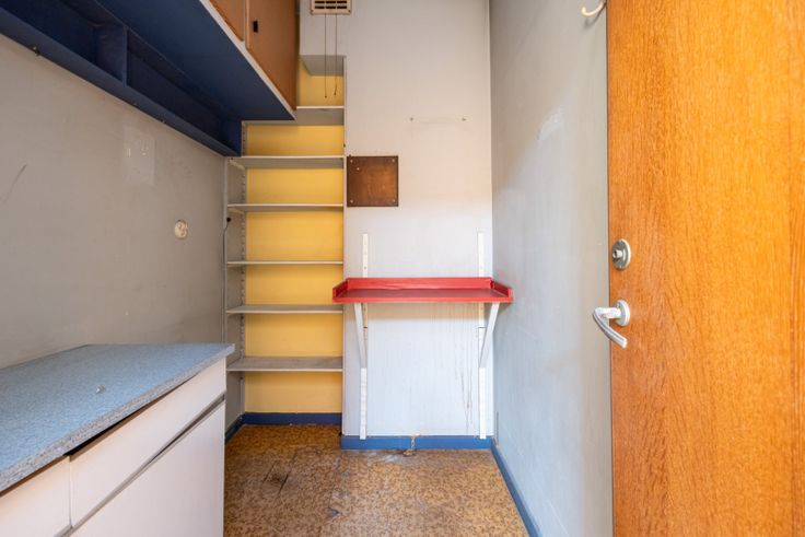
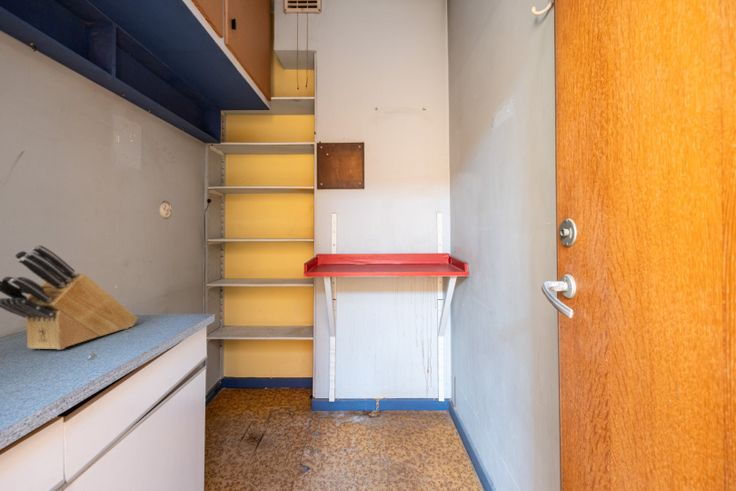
+ knife block [0,244,139,351]
